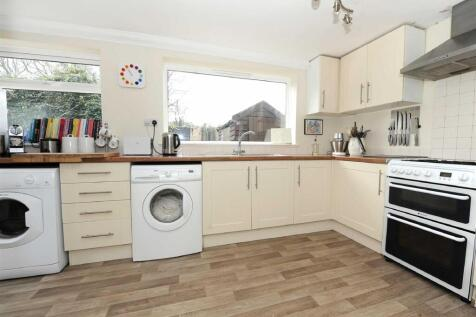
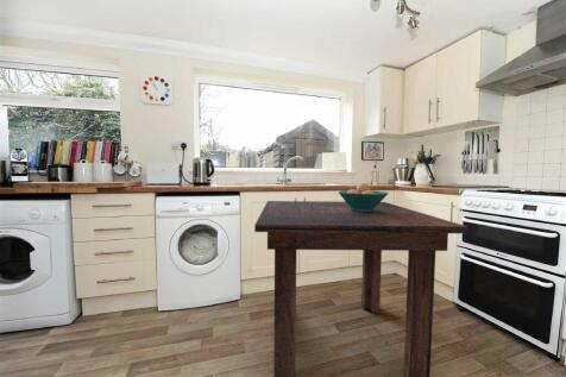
+ dining table [253,200,470,377]
+ fruit bowl [337,182,390,212]
